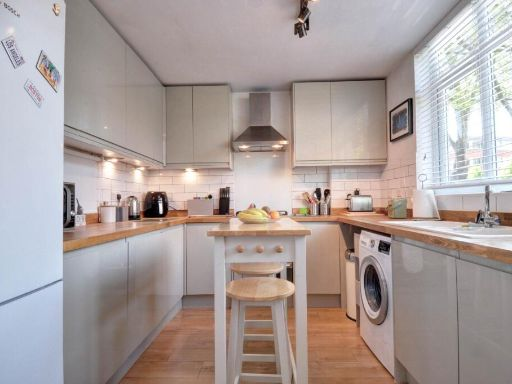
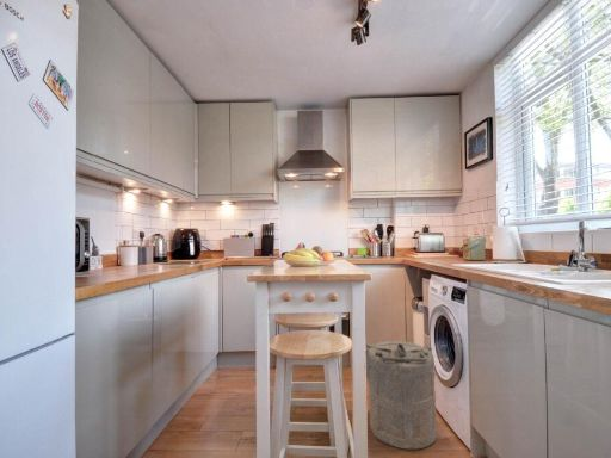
+ laundry hamper [365,340,438,451]
